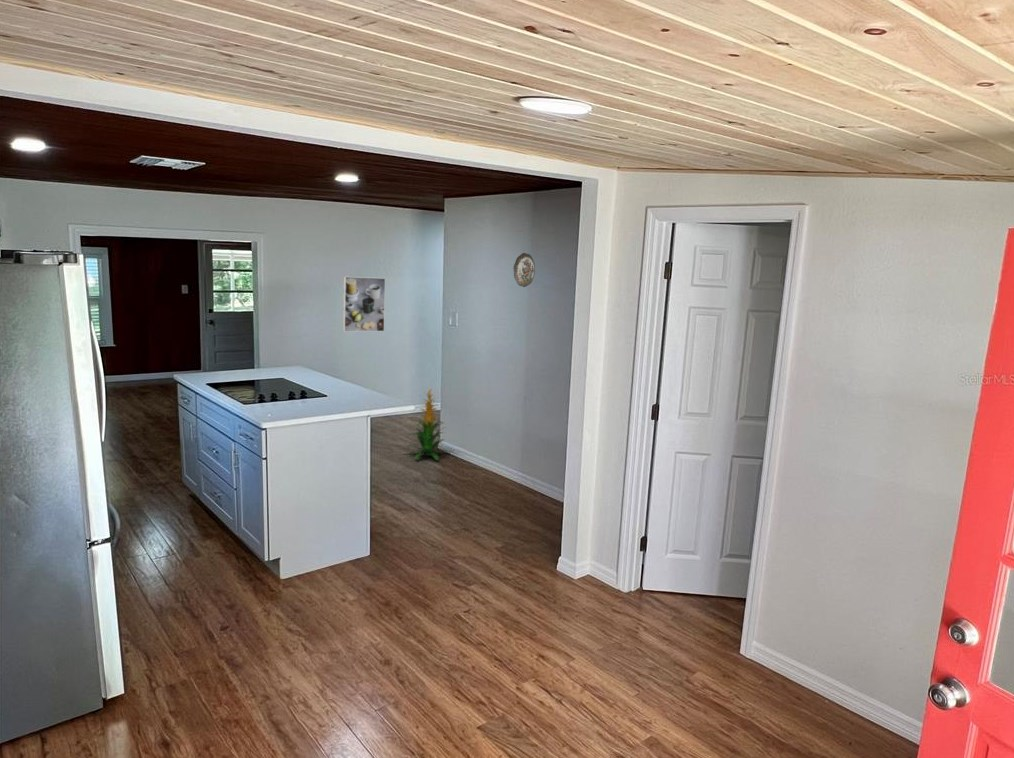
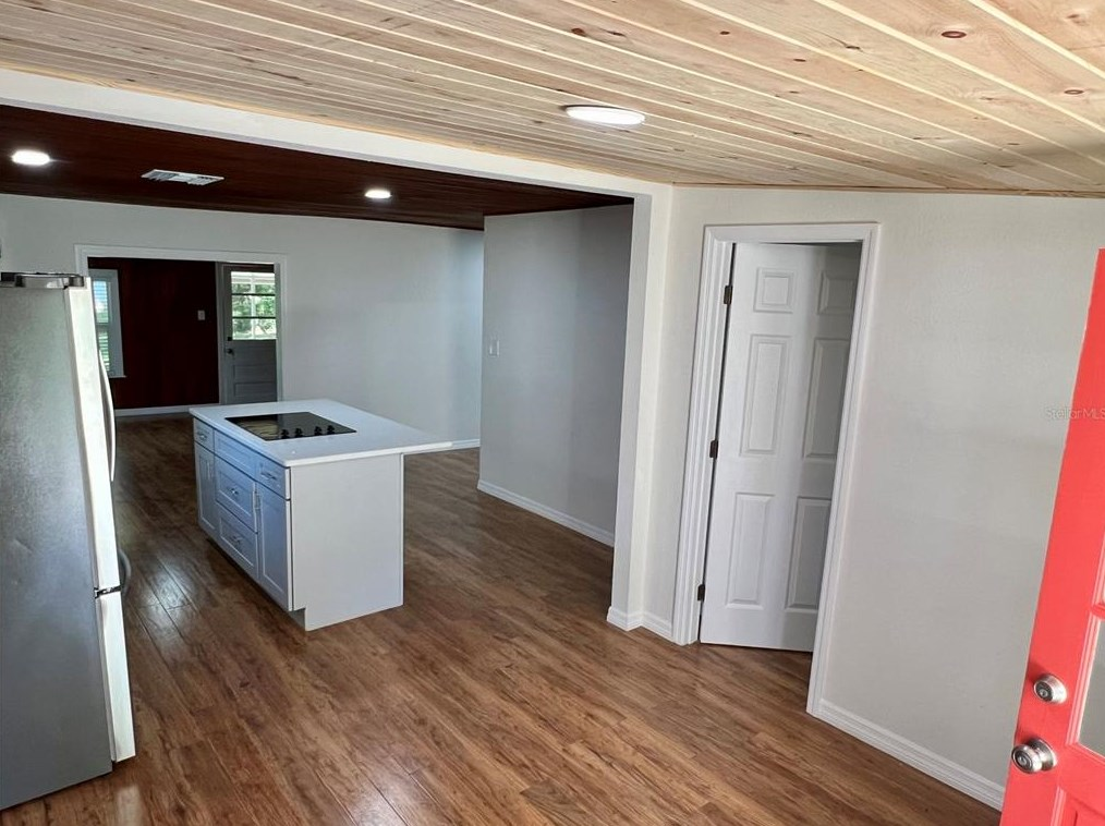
- decorative plate [513,252,536,288]
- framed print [342,276,386,333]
- indoor plant [404,386,450,461]
